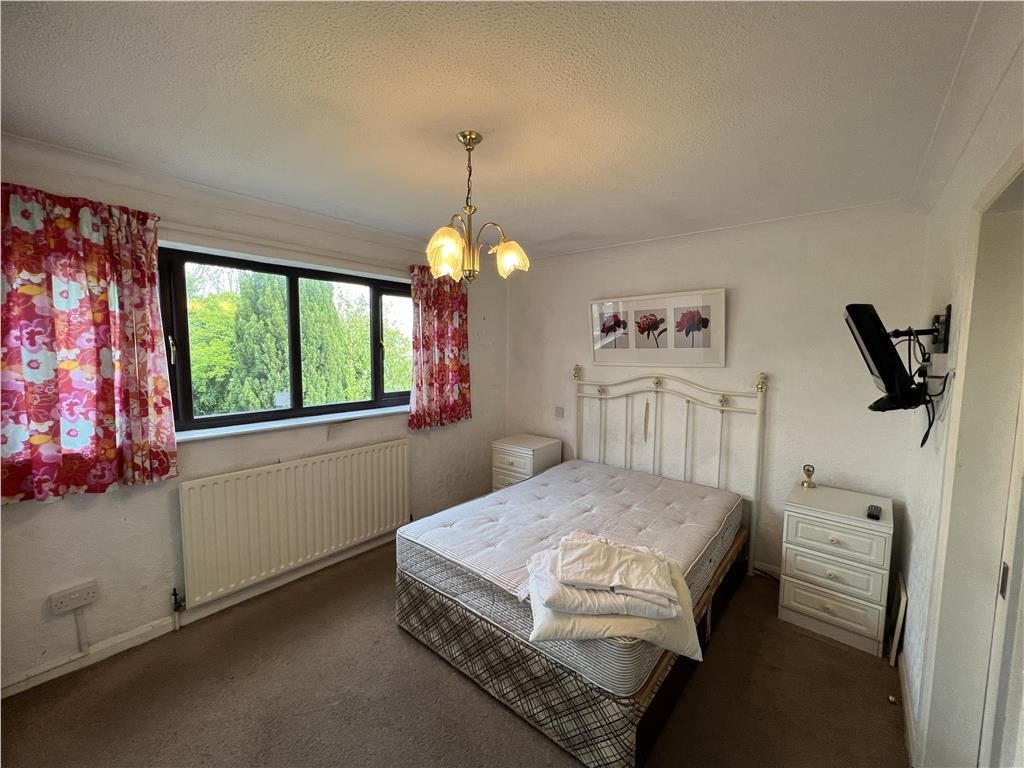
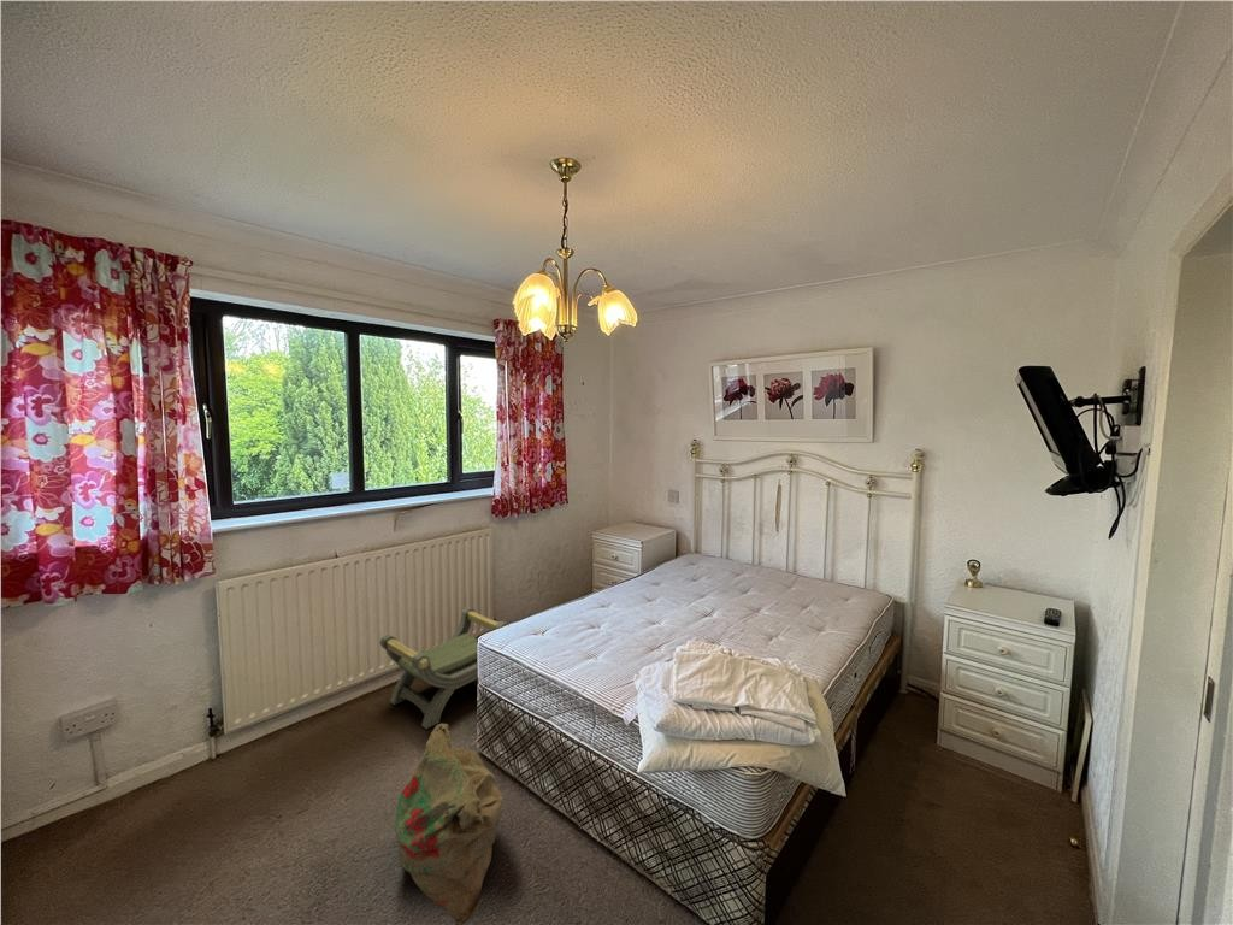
+ stool [379,606,509,730]
+ bag [394,723,505,925]
